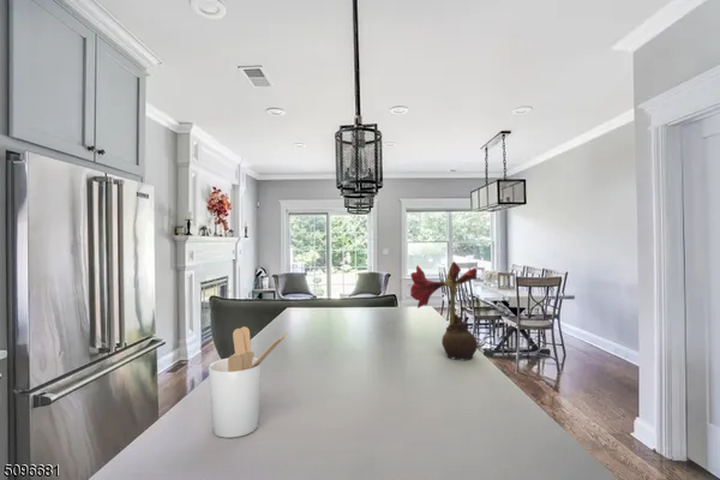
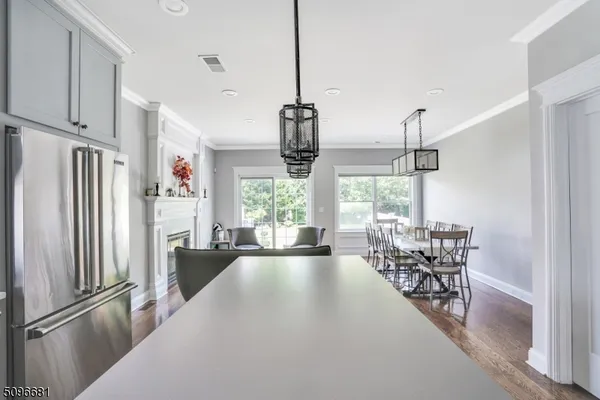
- utensil holder [208,325,288,439]
- flower [409,260,479,361]
